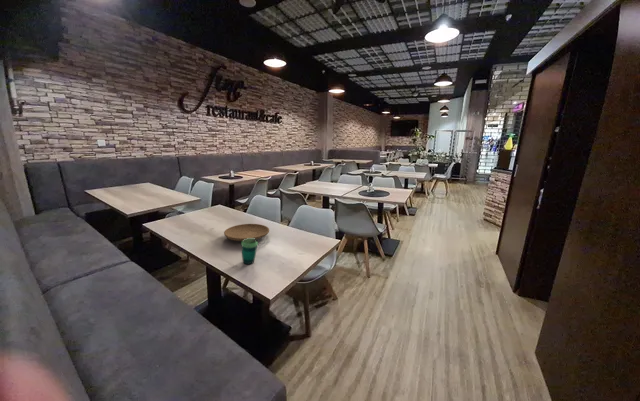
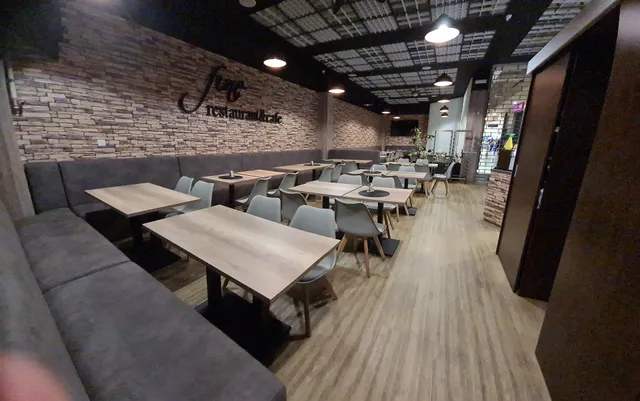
- plate [223,223,270,242]
- cup [240,238,259,265]
